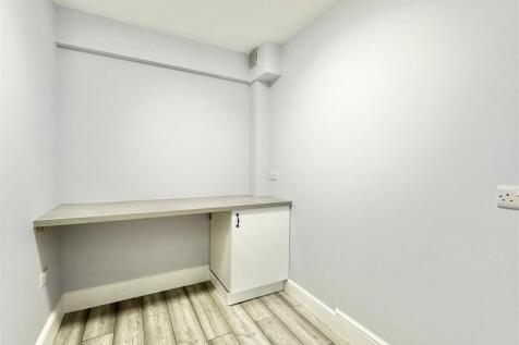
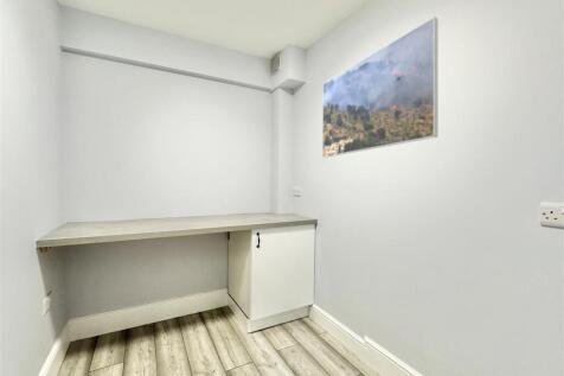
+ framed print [321,15,438,159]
